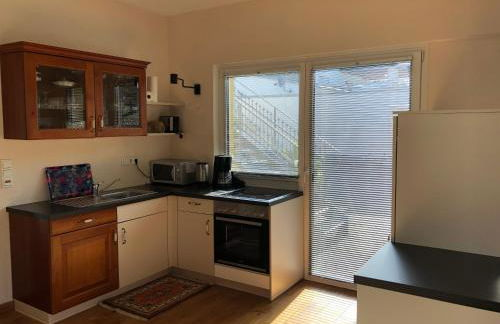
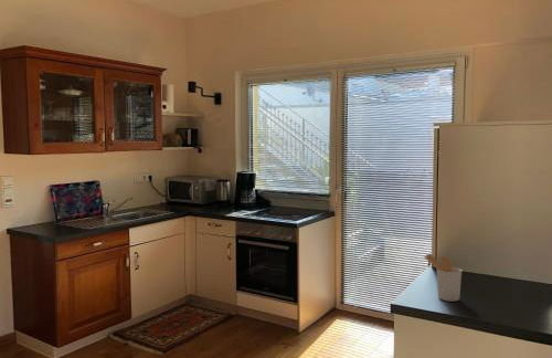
+ utensil holder [423,253,463,303]
